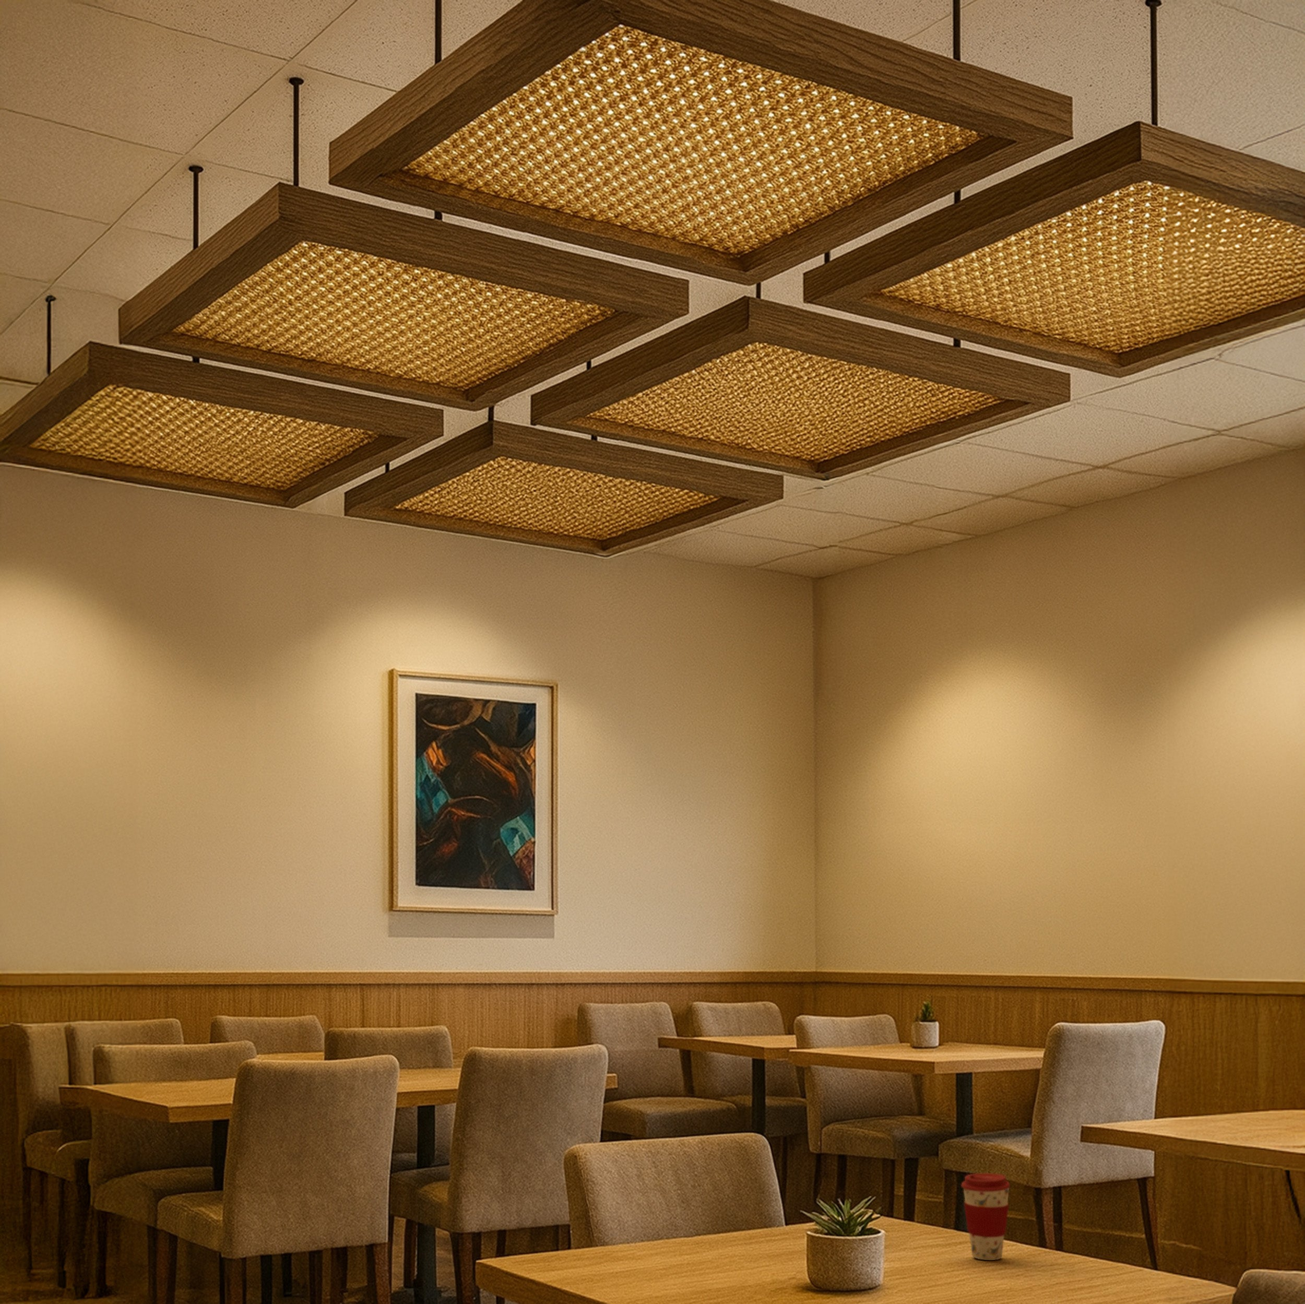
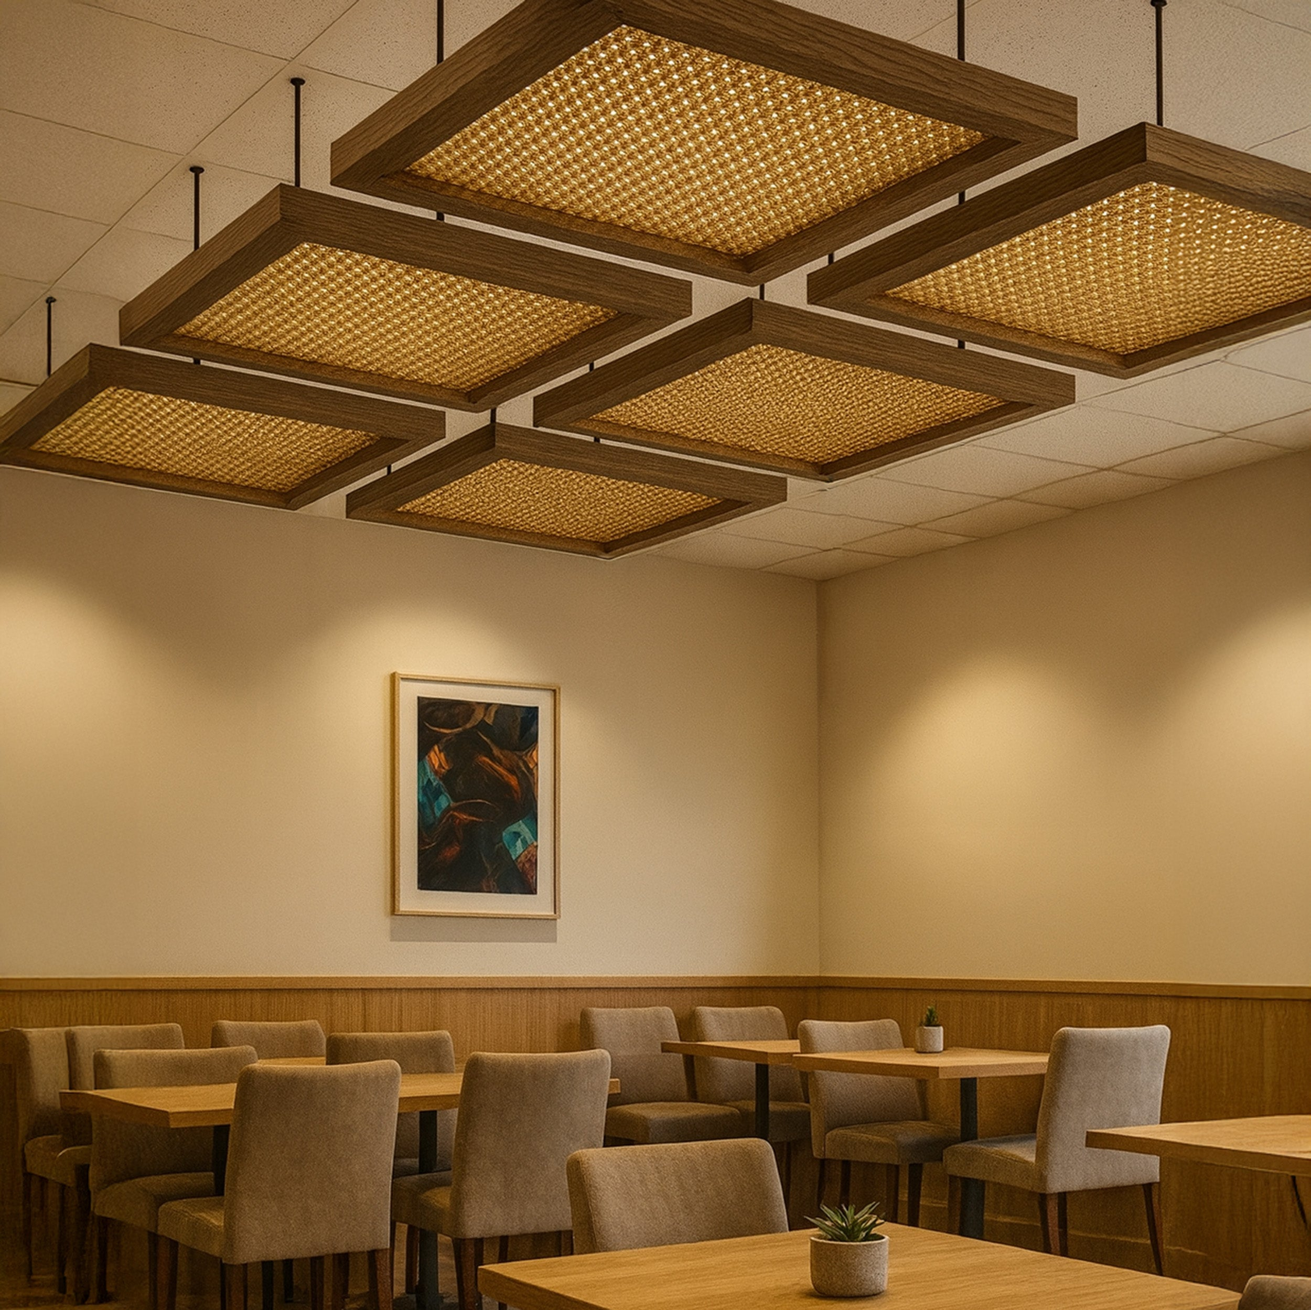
- coffee cup [961,1173,1010,1261]
